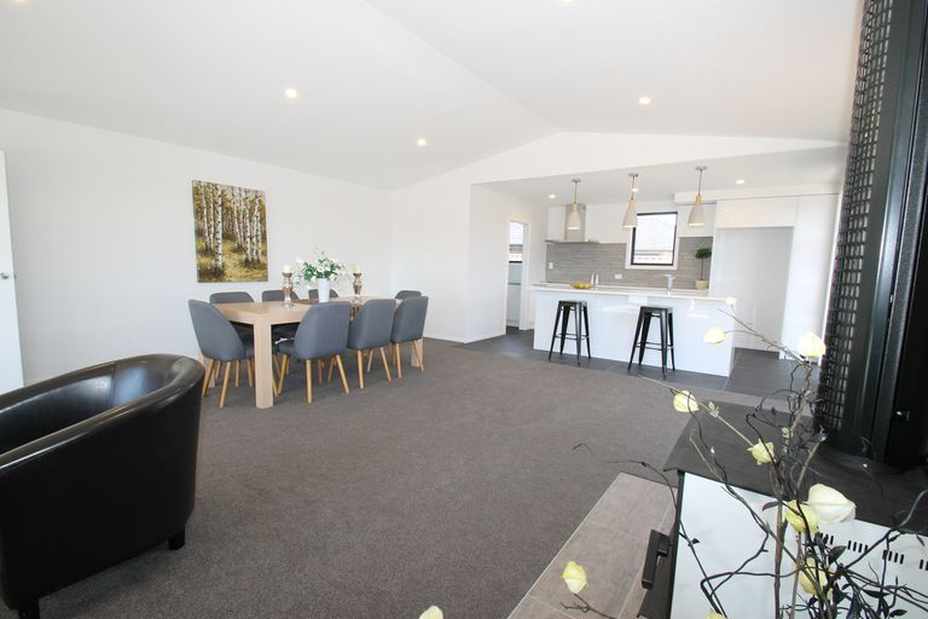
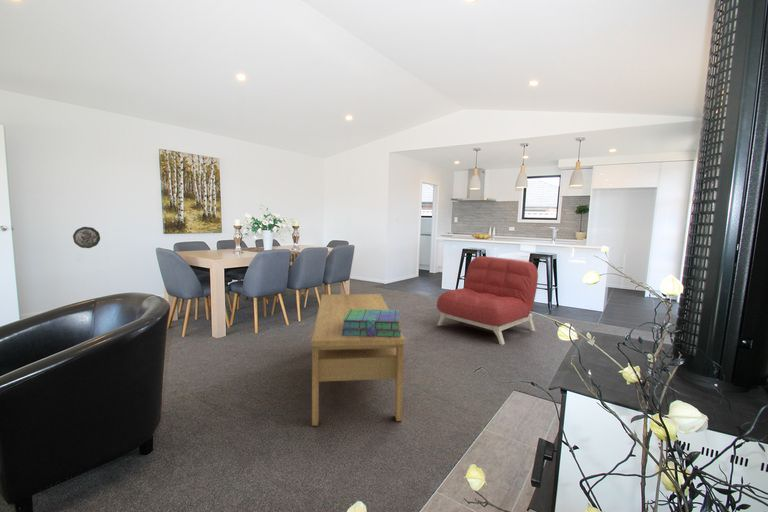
+ coffee table [310,293,406,427]
+ decorative plate [72,226,101,249]
+ stack of books [341,309,402,337]
+ armchair [436,255,539,346]
